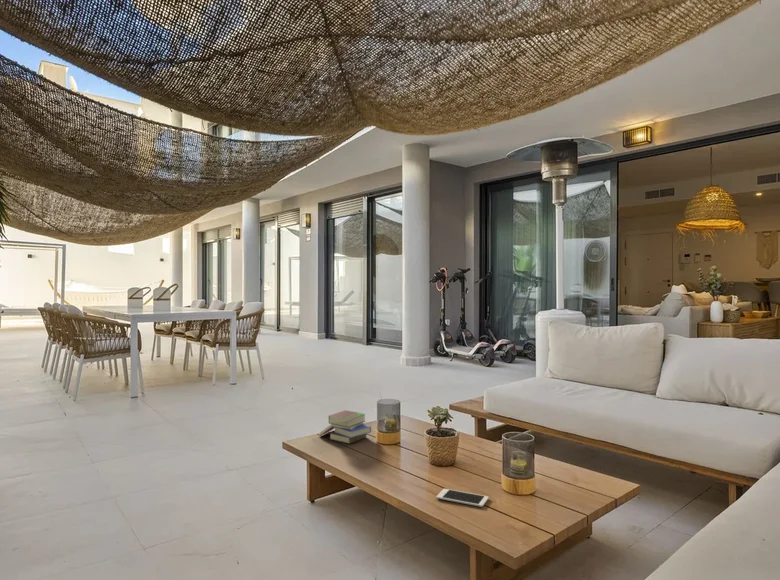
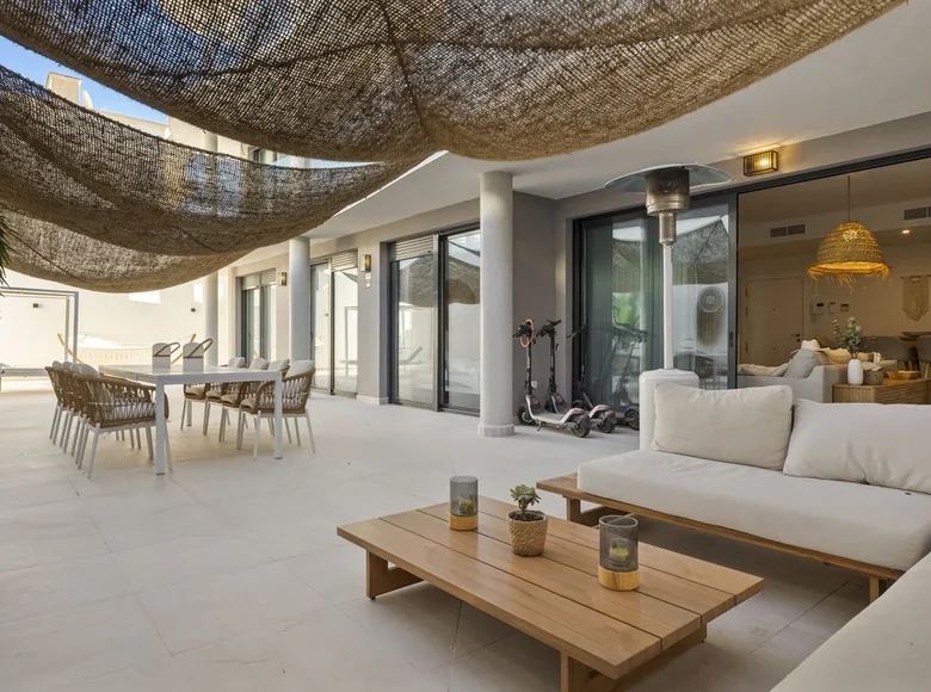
- cell phone [435,488,490,508]
- book [319,409,372,445]
